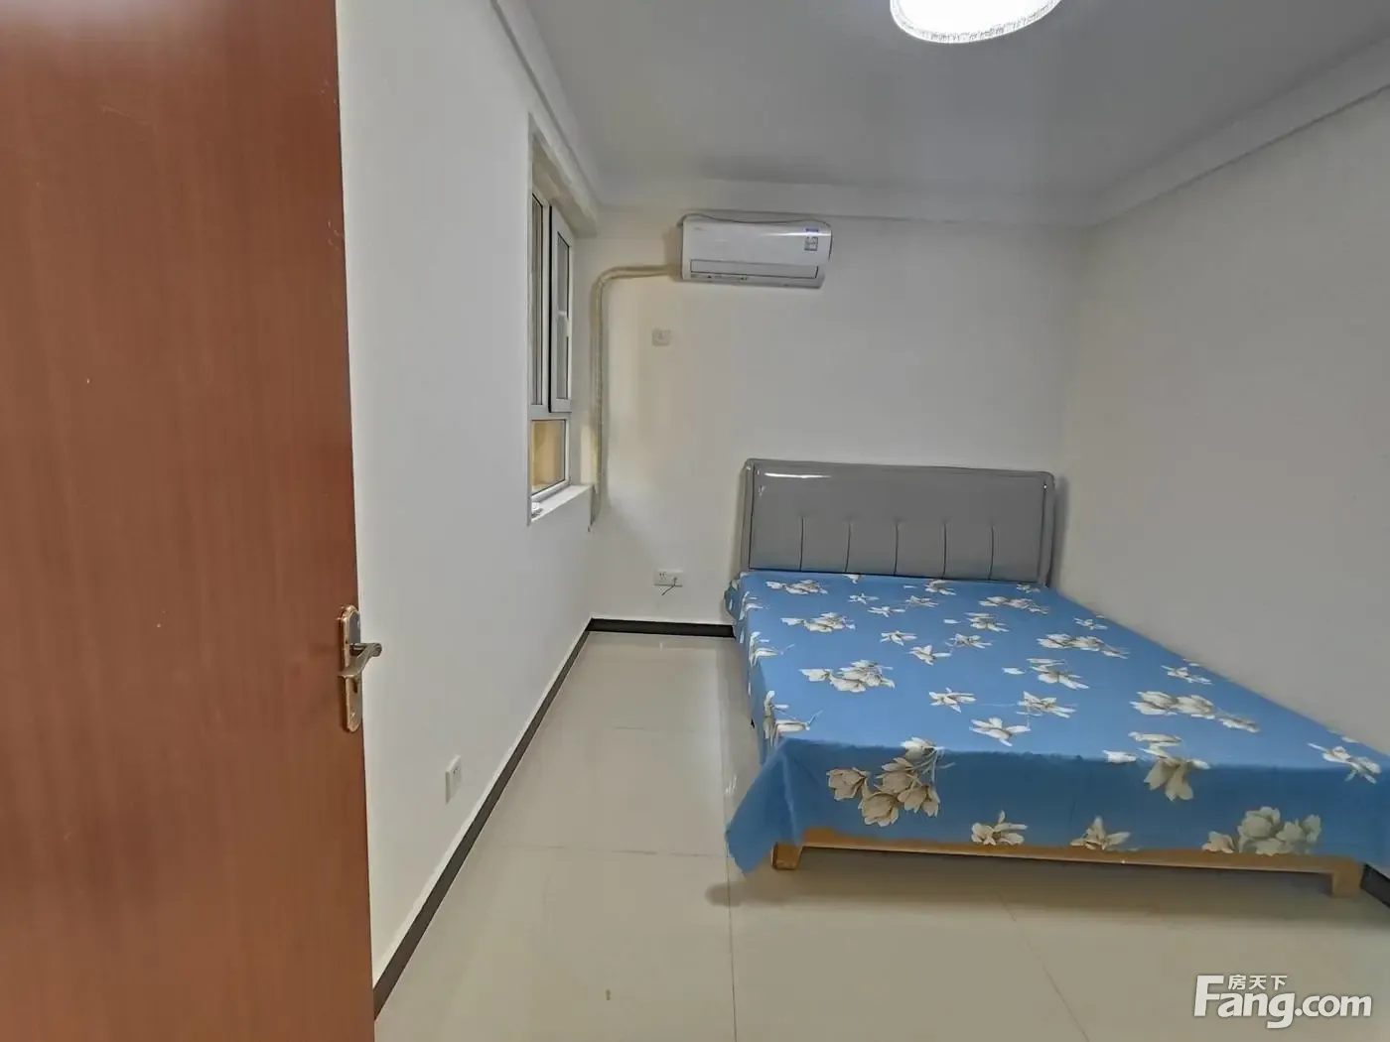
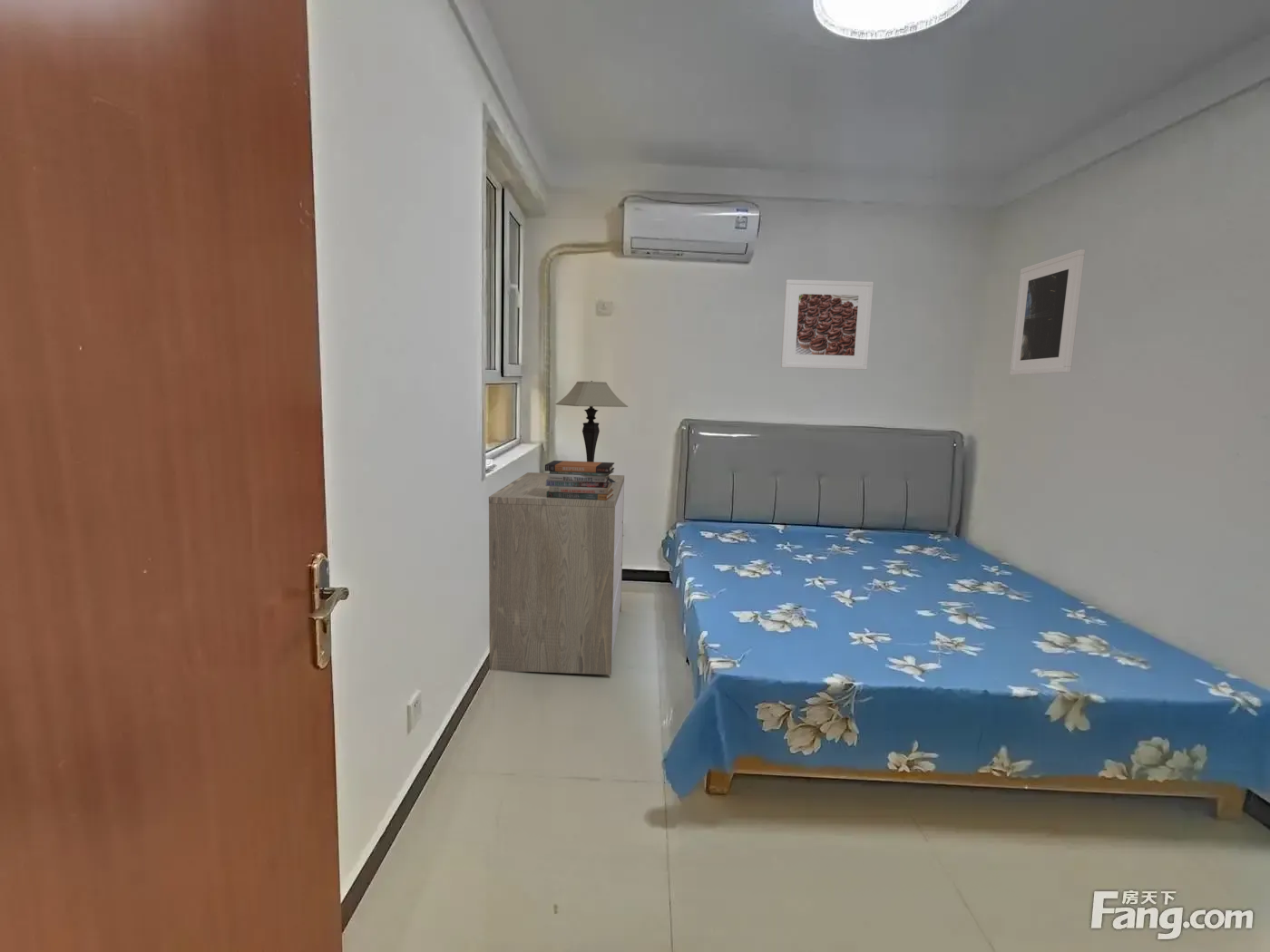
+ table lamp [555,380,629,483]
+ dresser [488,471,625,675]
+ book stack [544,460,615,500]
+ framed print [1009,248,1086,376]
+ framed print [780,278,874,371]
